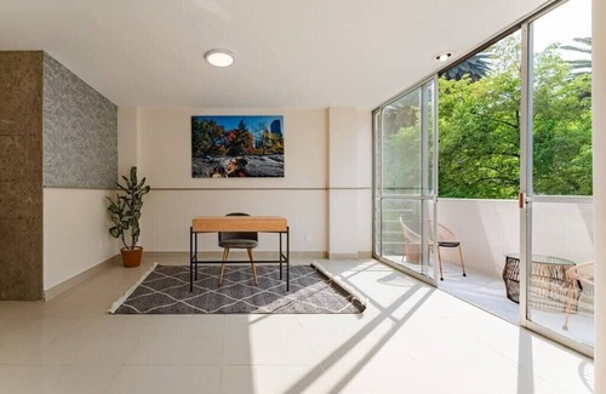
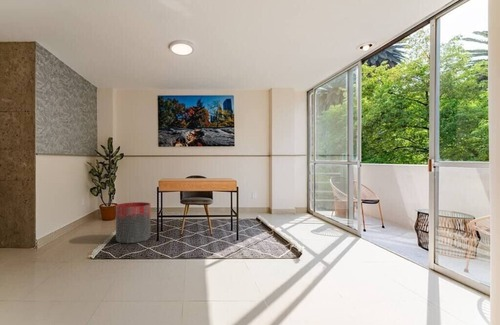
+ trash can [115,201,152,244]
